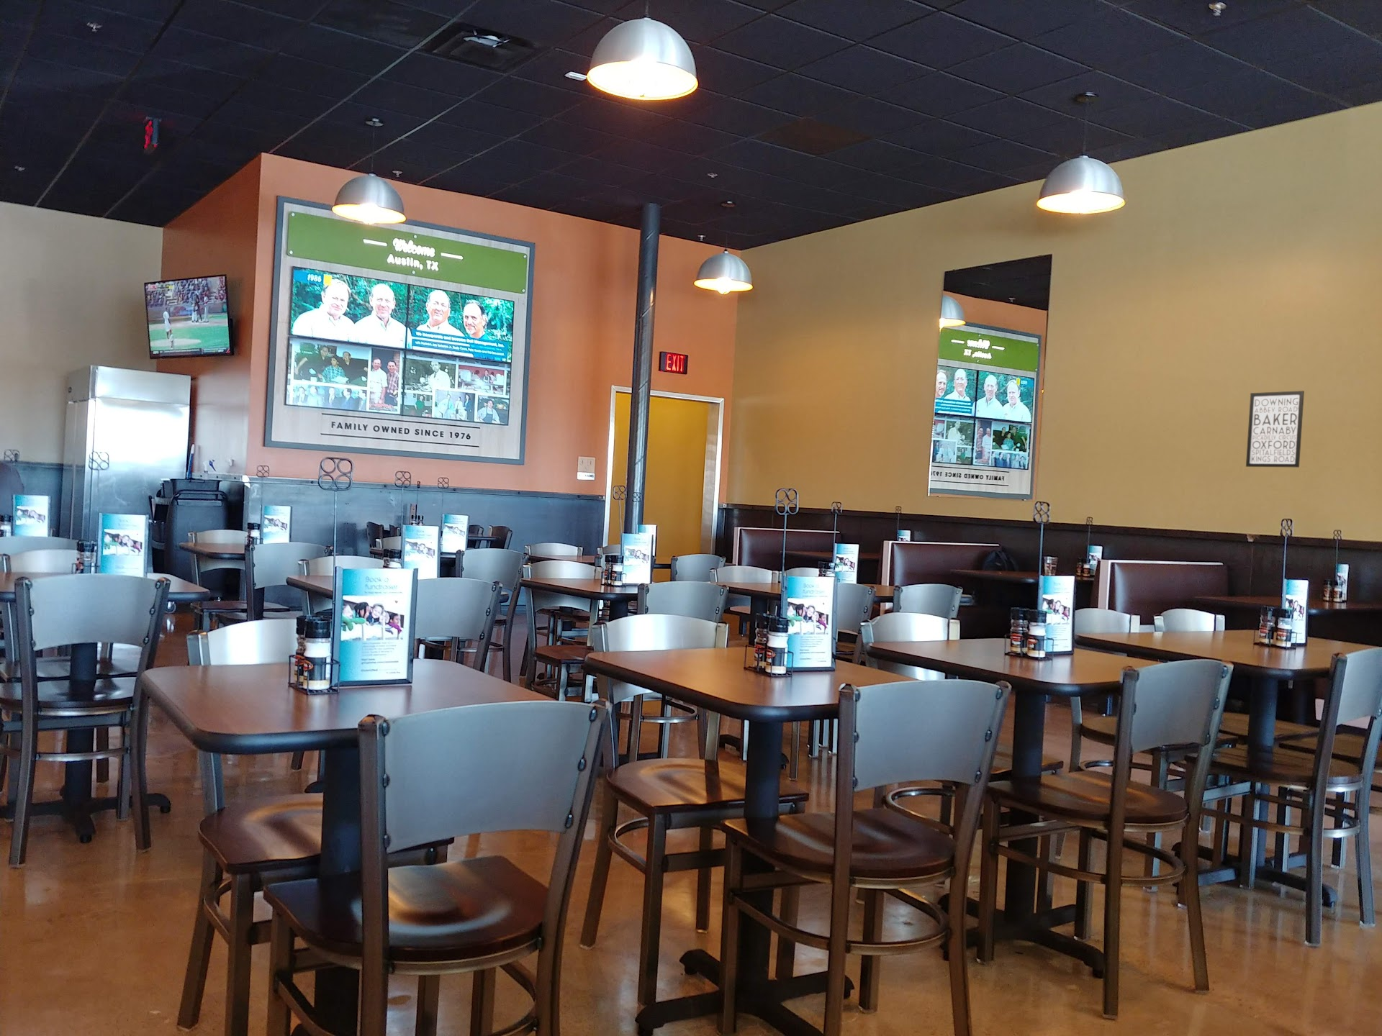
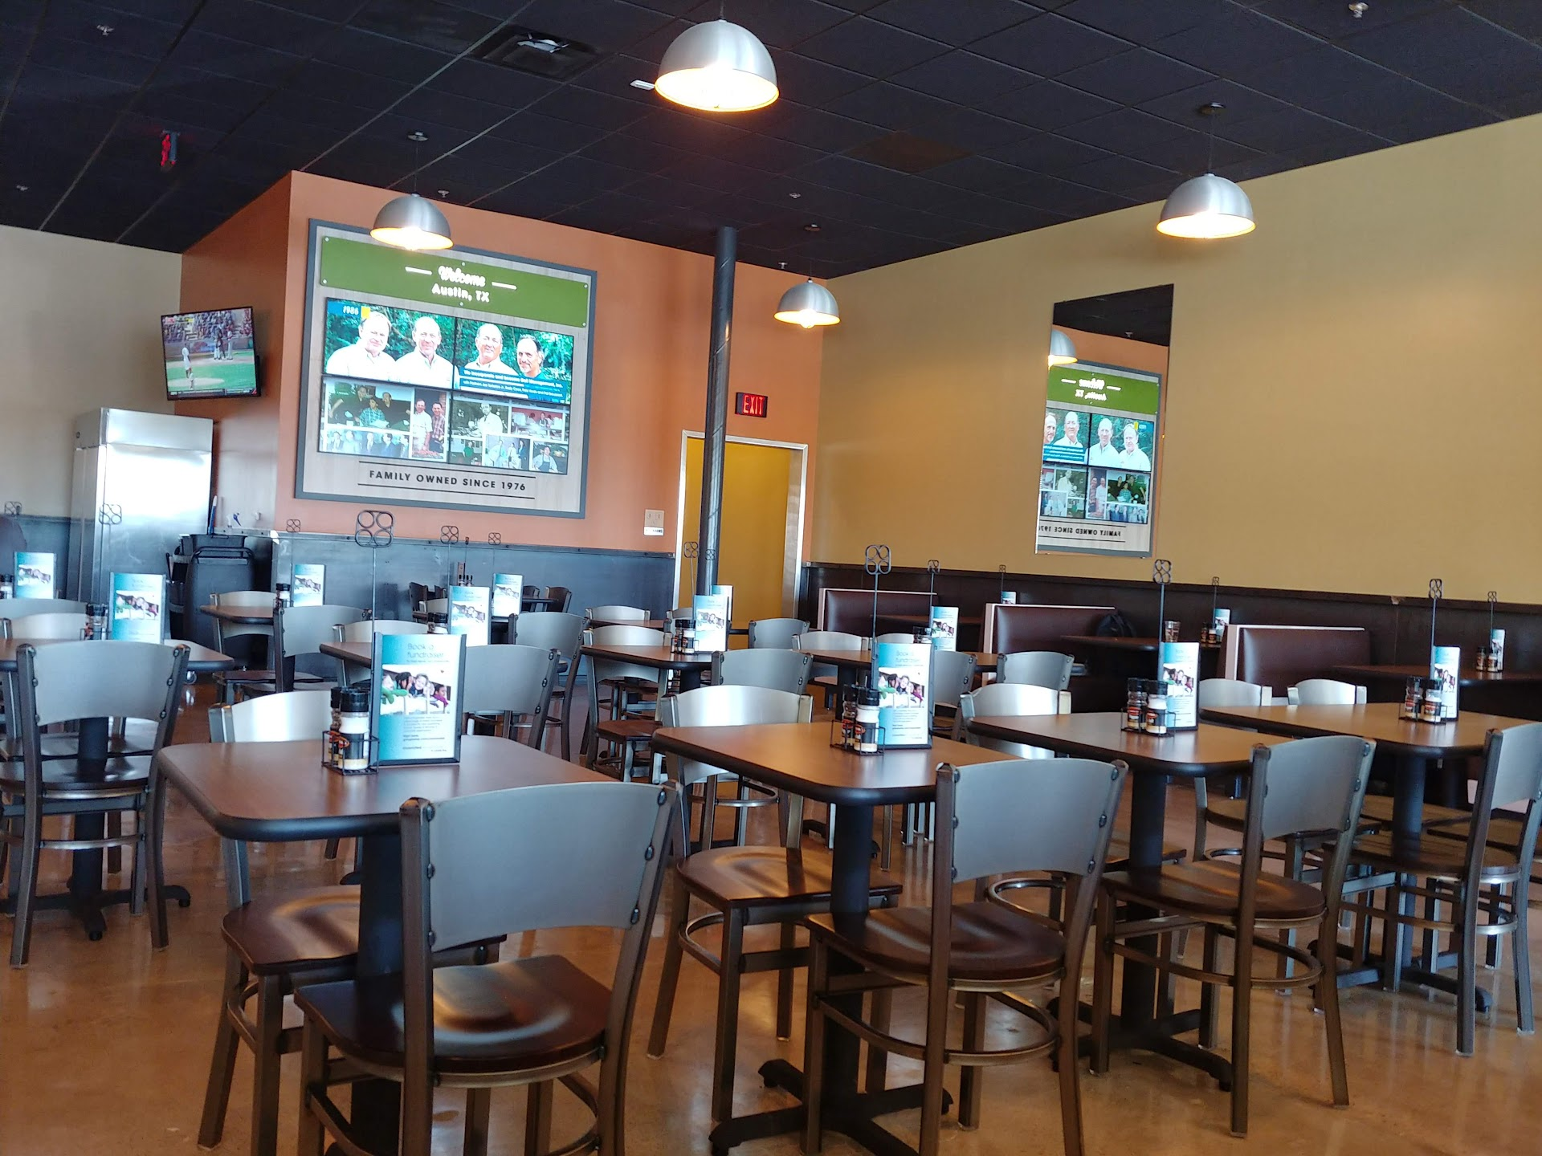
- wall art [1245,390,1305,468]
